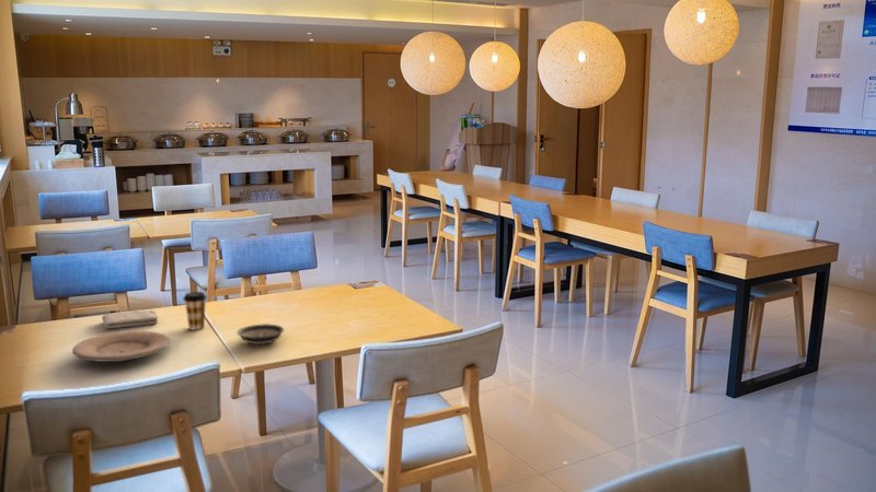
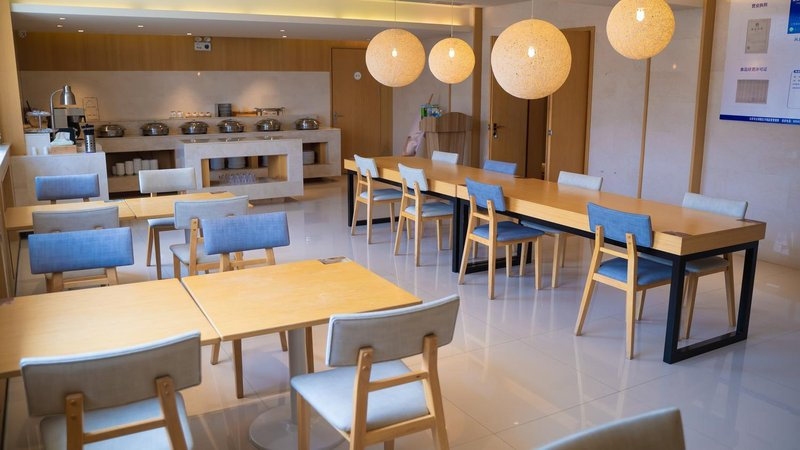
- washcloth [101,308,160,329]
- saucer [235,323,286,345]
- plate [71,330,171,363]
- coffee cup [182,291,208,330]
